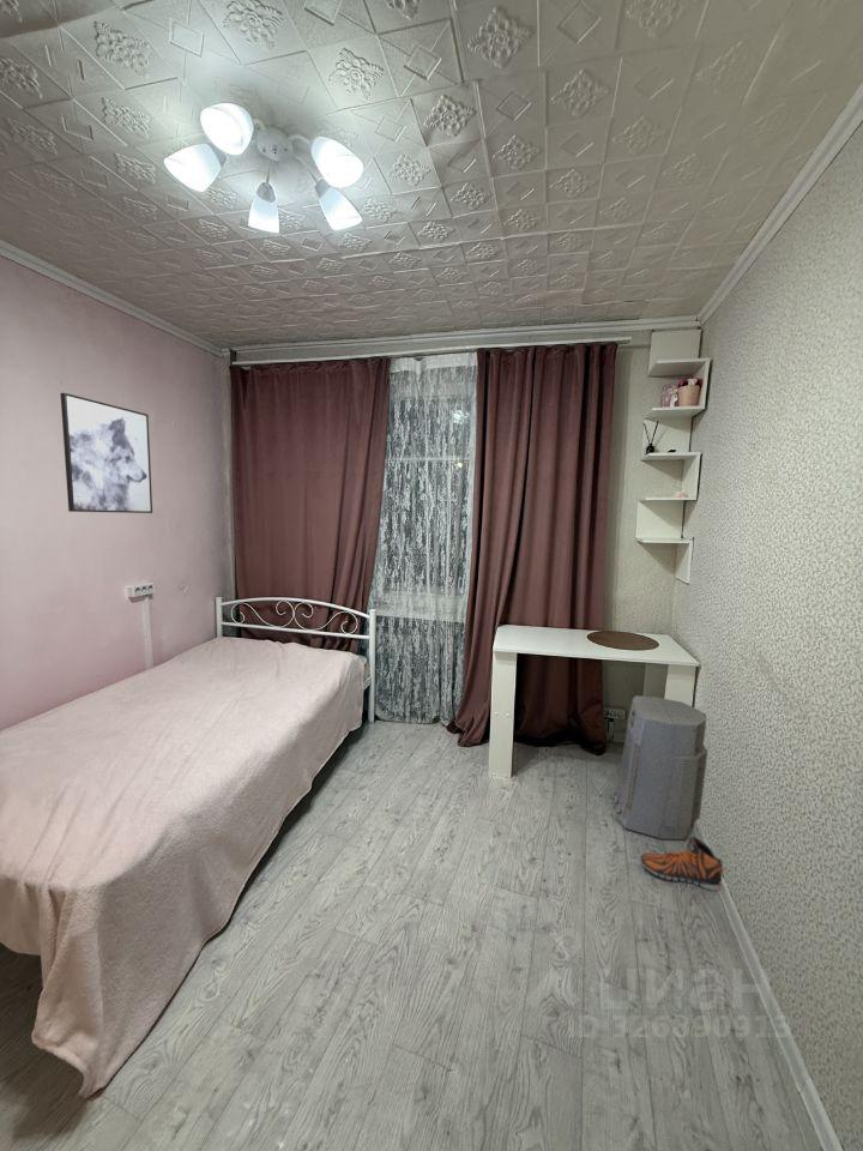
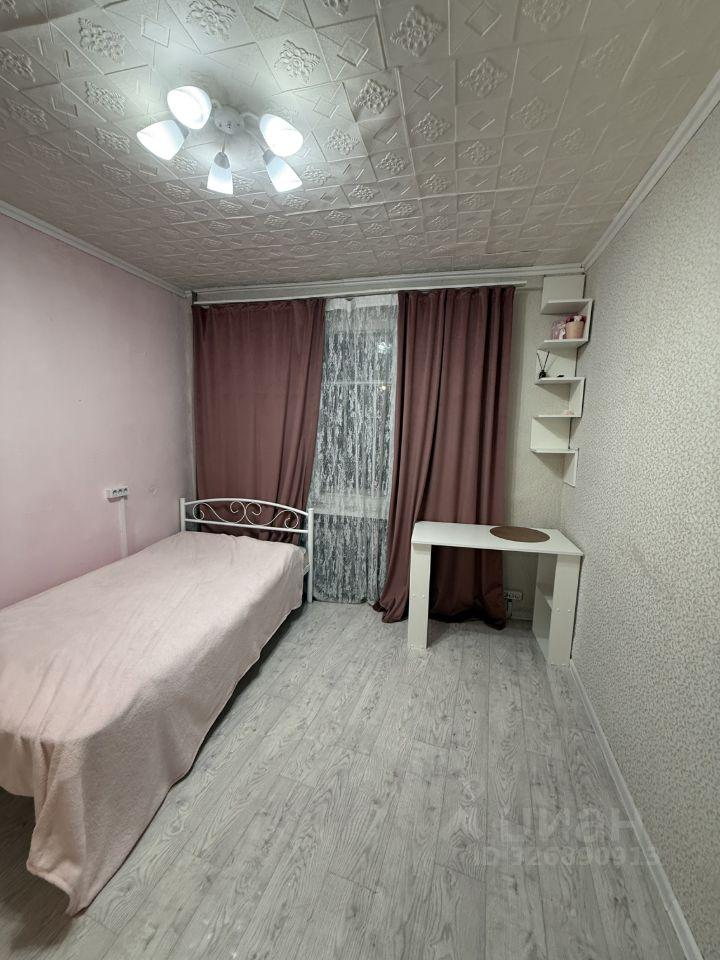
- wall art [60,392,153,514]
- air purifier [612,694,708,840]
- sneaker [640,836,724,892]
